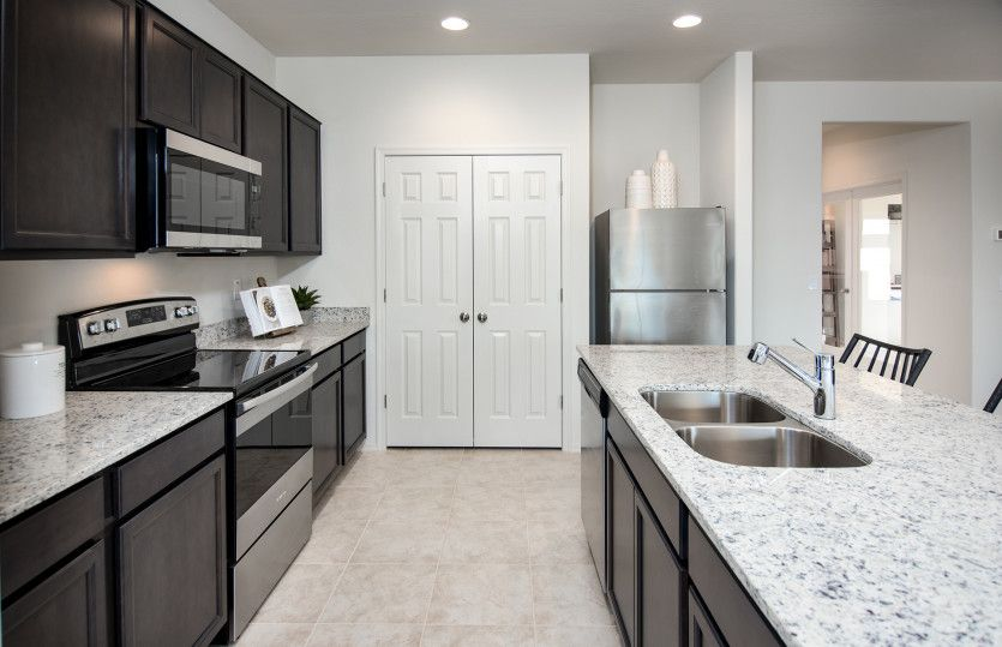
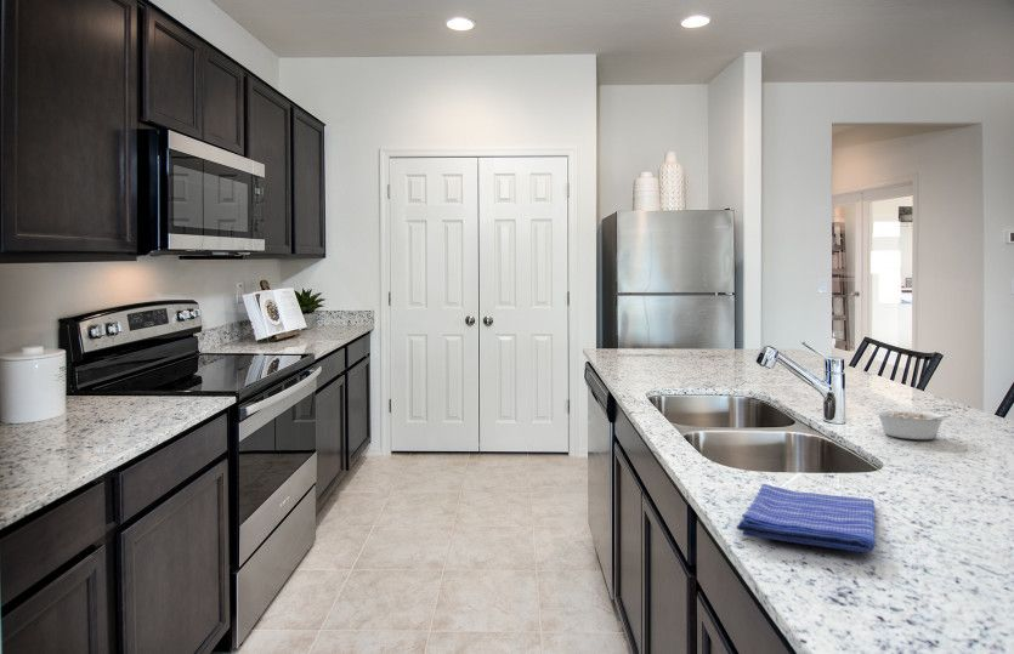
+ dish towel [736,483,877,553]
+ legume [873,409,950,440]
